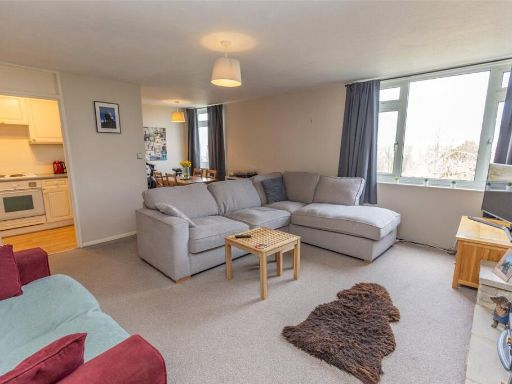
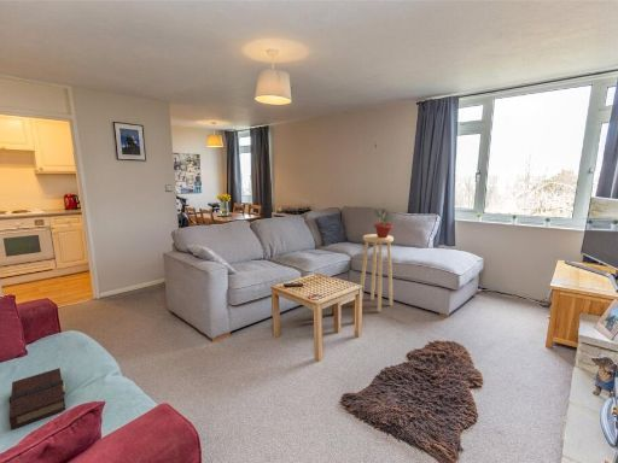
+ stool [360,233,395,313]
+ book [7,367,66,430]
+ potted plant [373,209,395,239]
